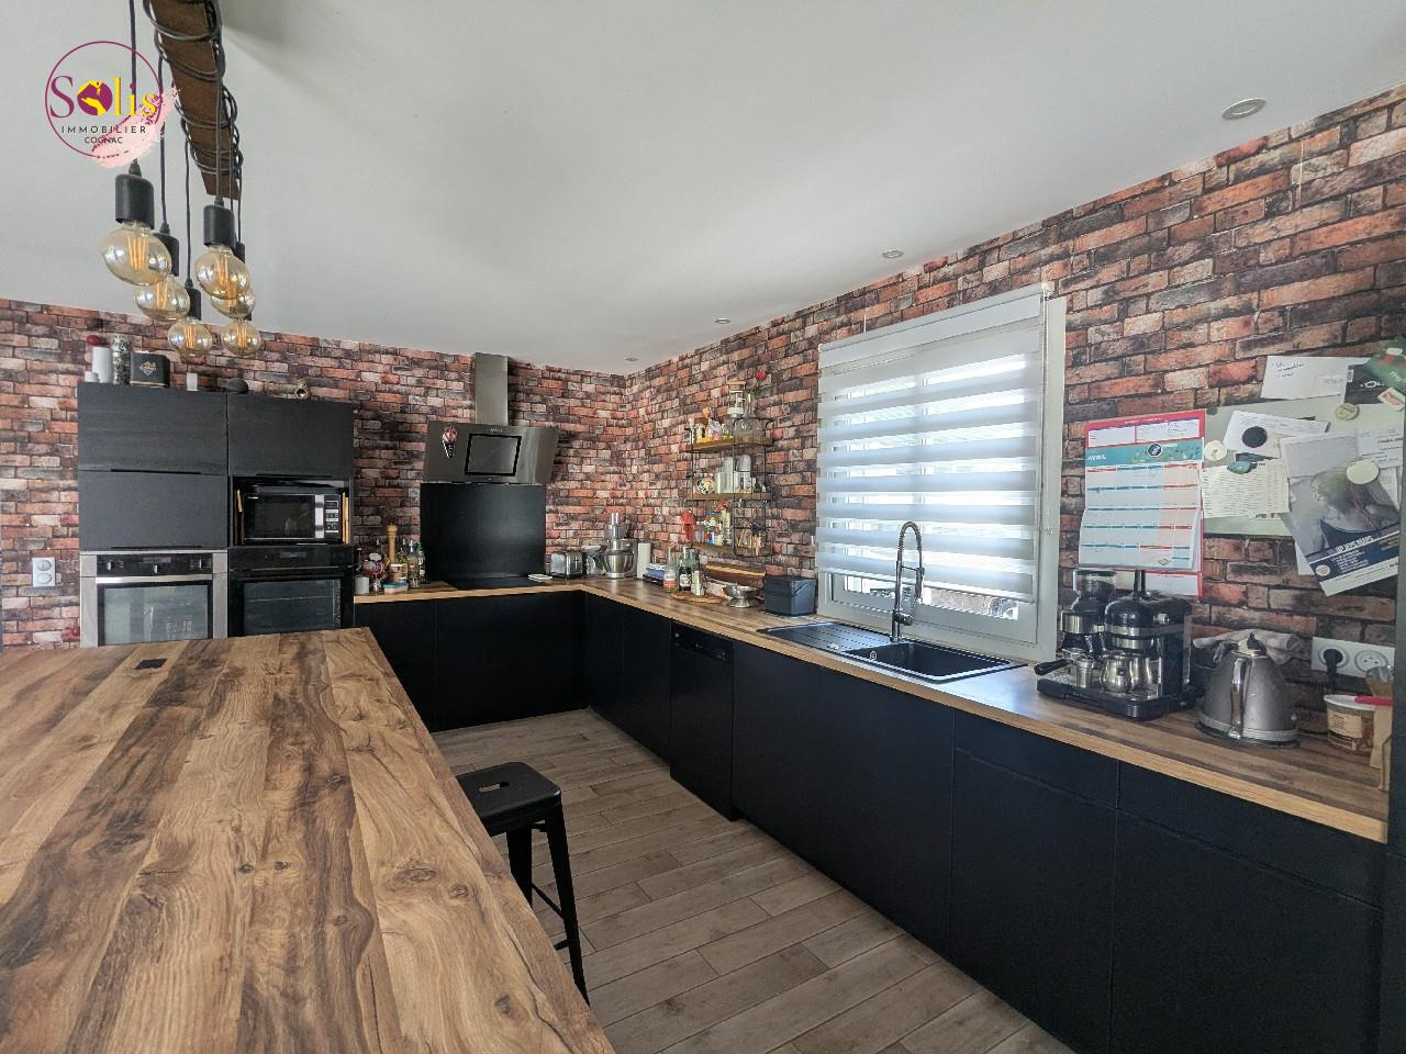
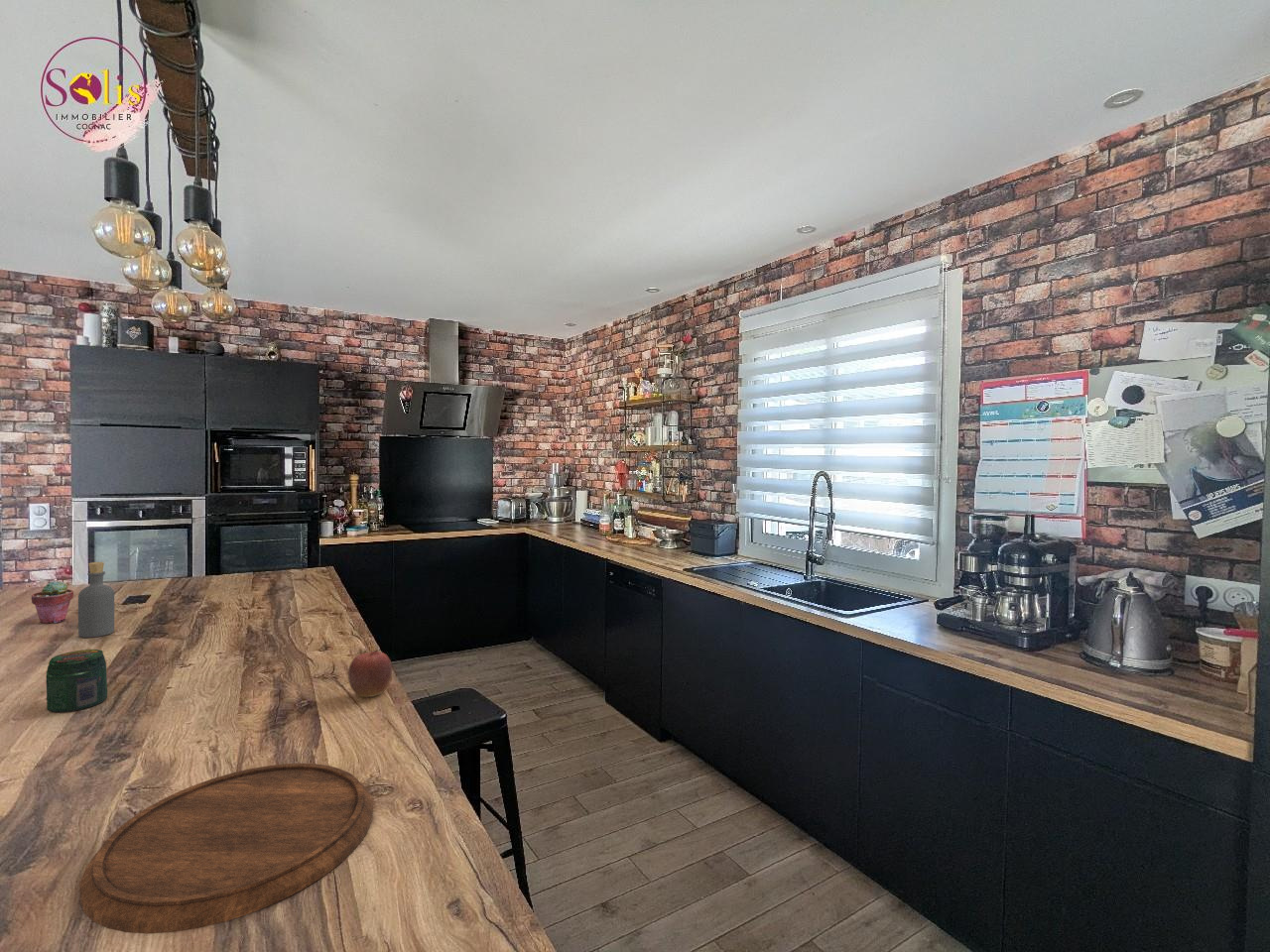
+ bottle [77,561,115,639]
+ potted succulent [31,580,74,625]
+ cutting board [78,763,374,935]
+ apple [347,649,393,698]
+ jar [46,649,108,713]
